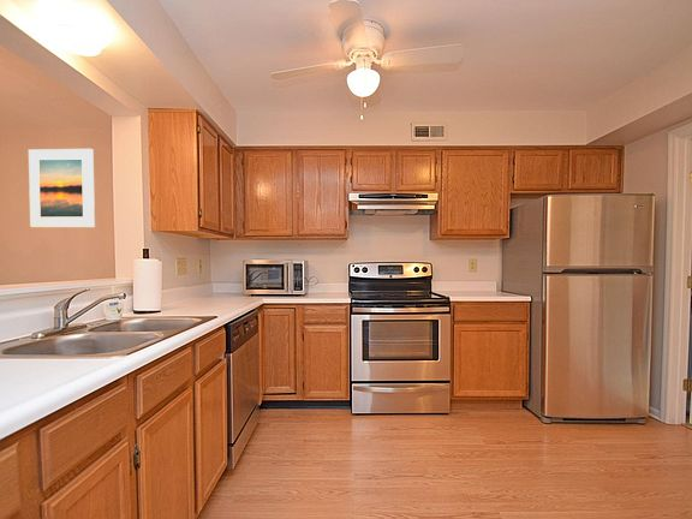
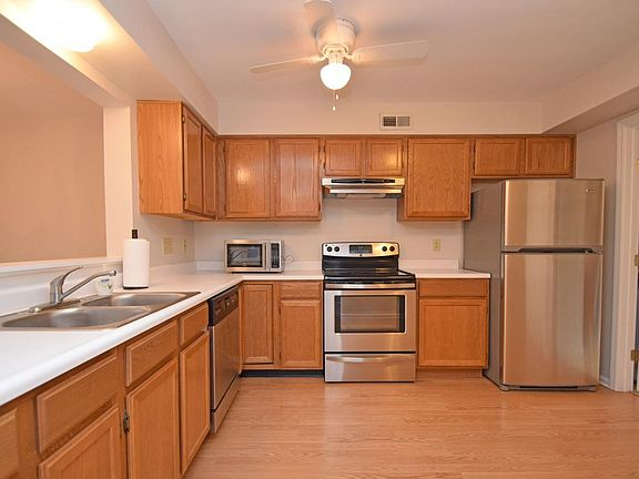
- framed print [28,148,96,228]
